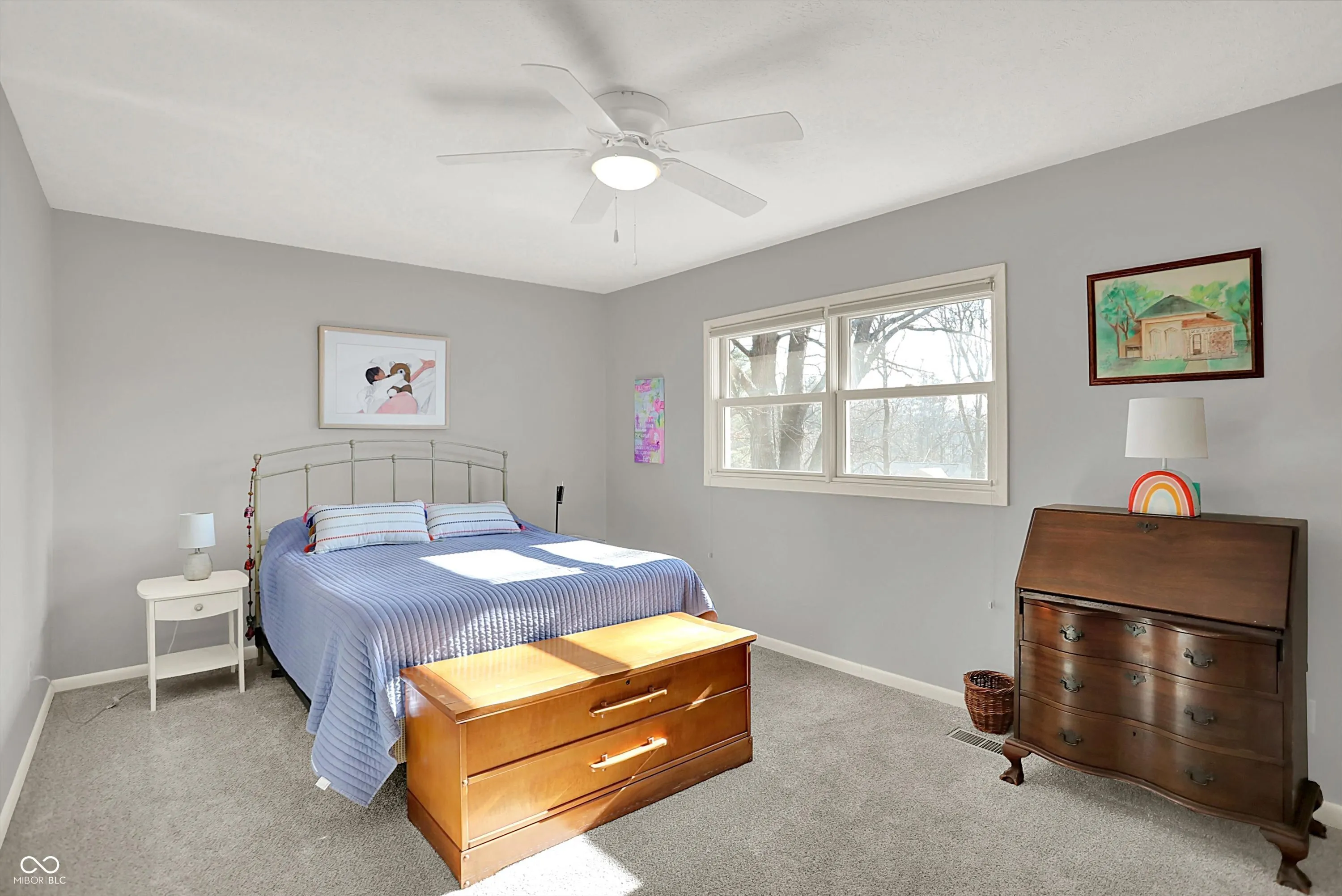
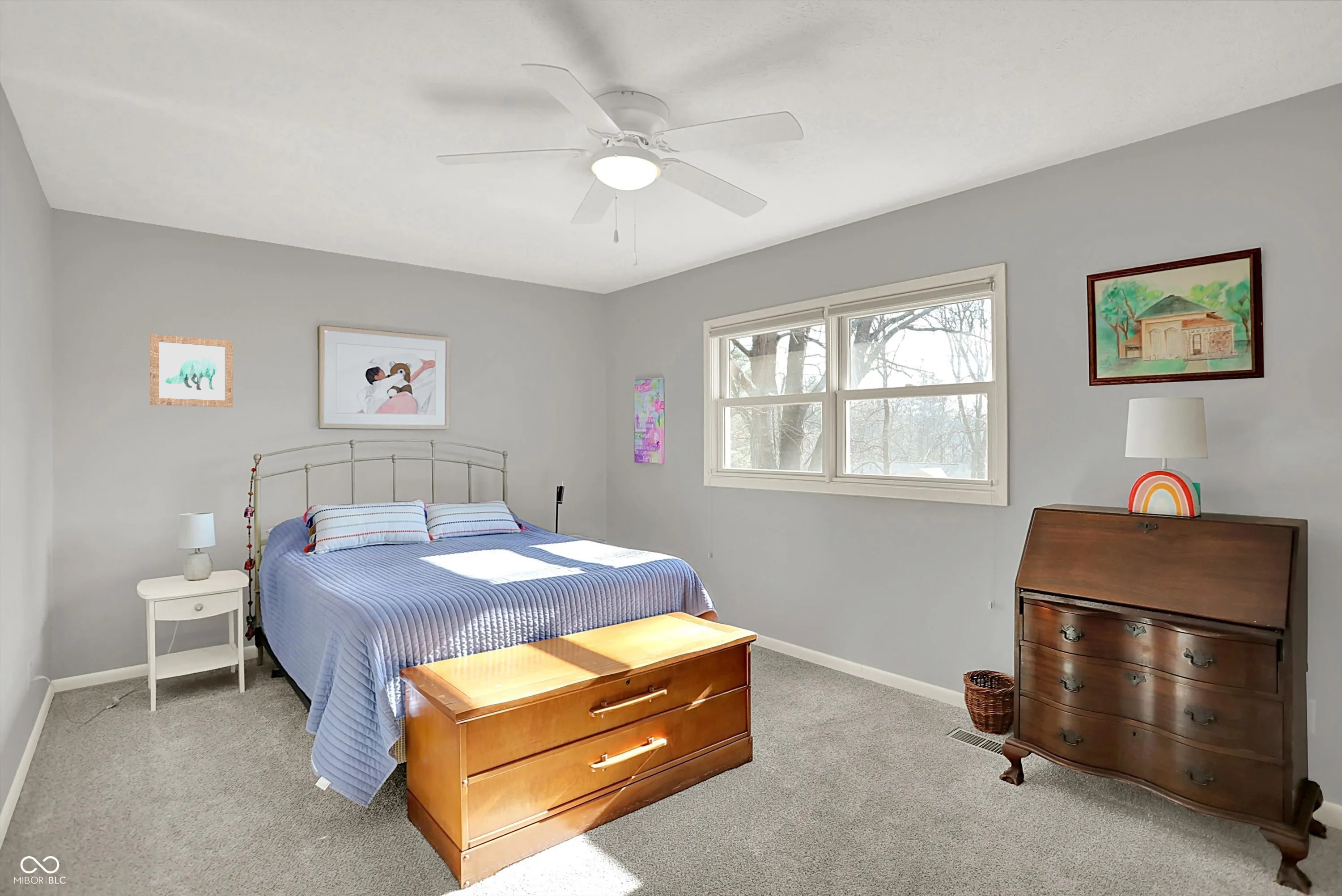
+ wall art [150,334,233,408]
